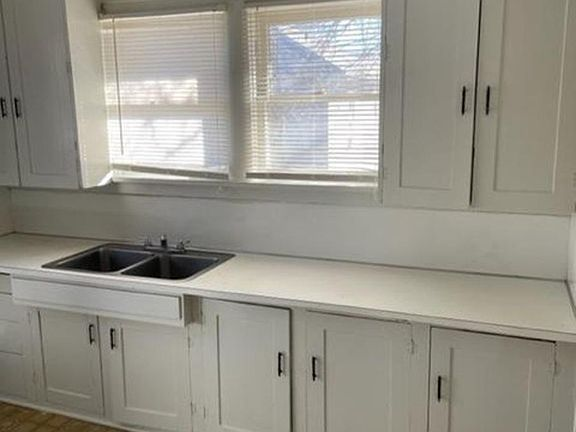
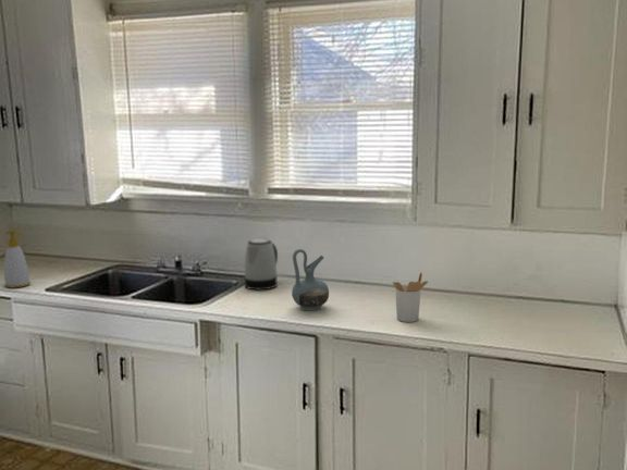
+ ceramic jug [291,248,330,311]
+ soap bottle [3,230,32,289]
+ kettle [244,237,279,290]
+ utensil holder [392,271,429,323]
